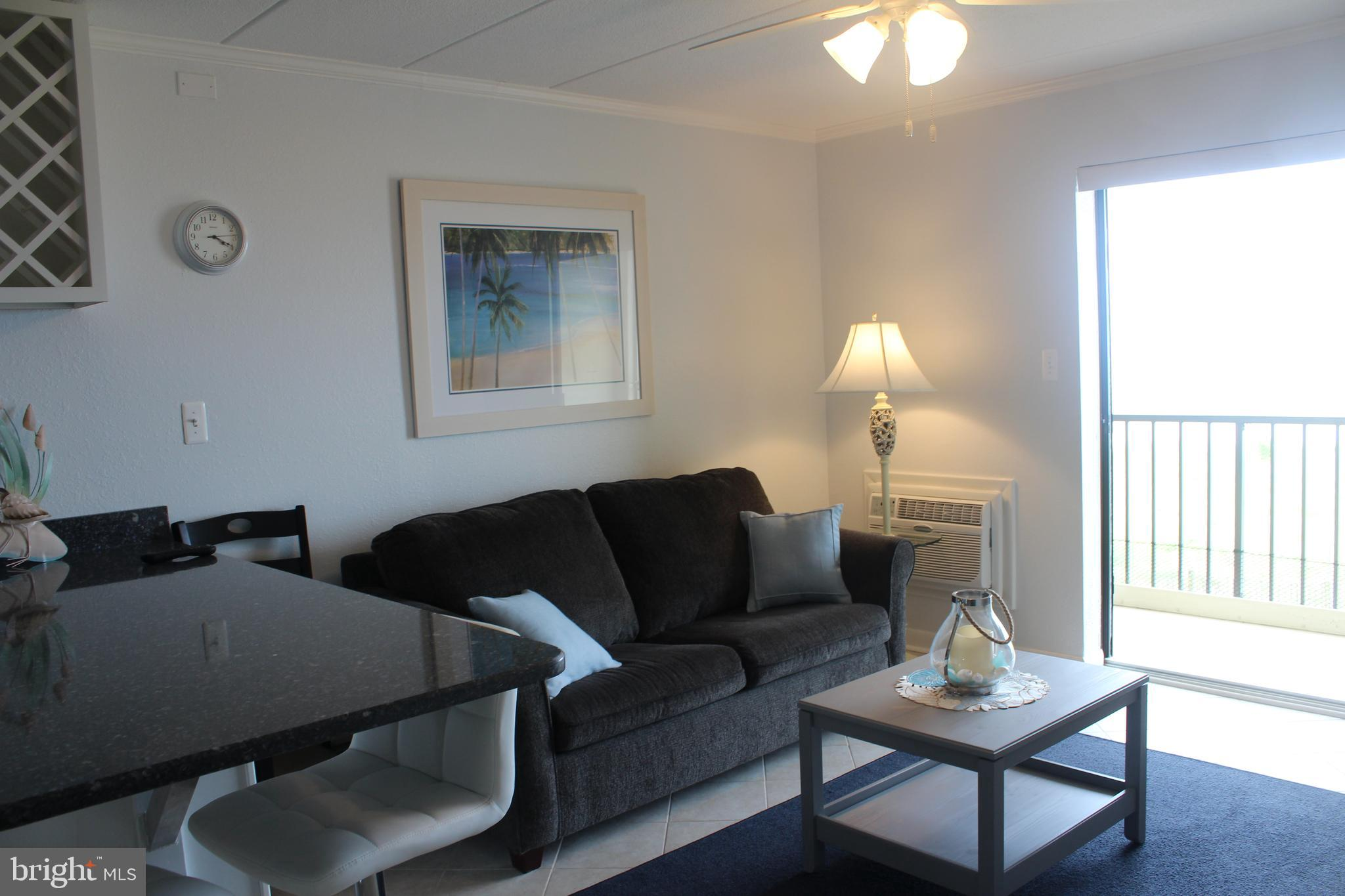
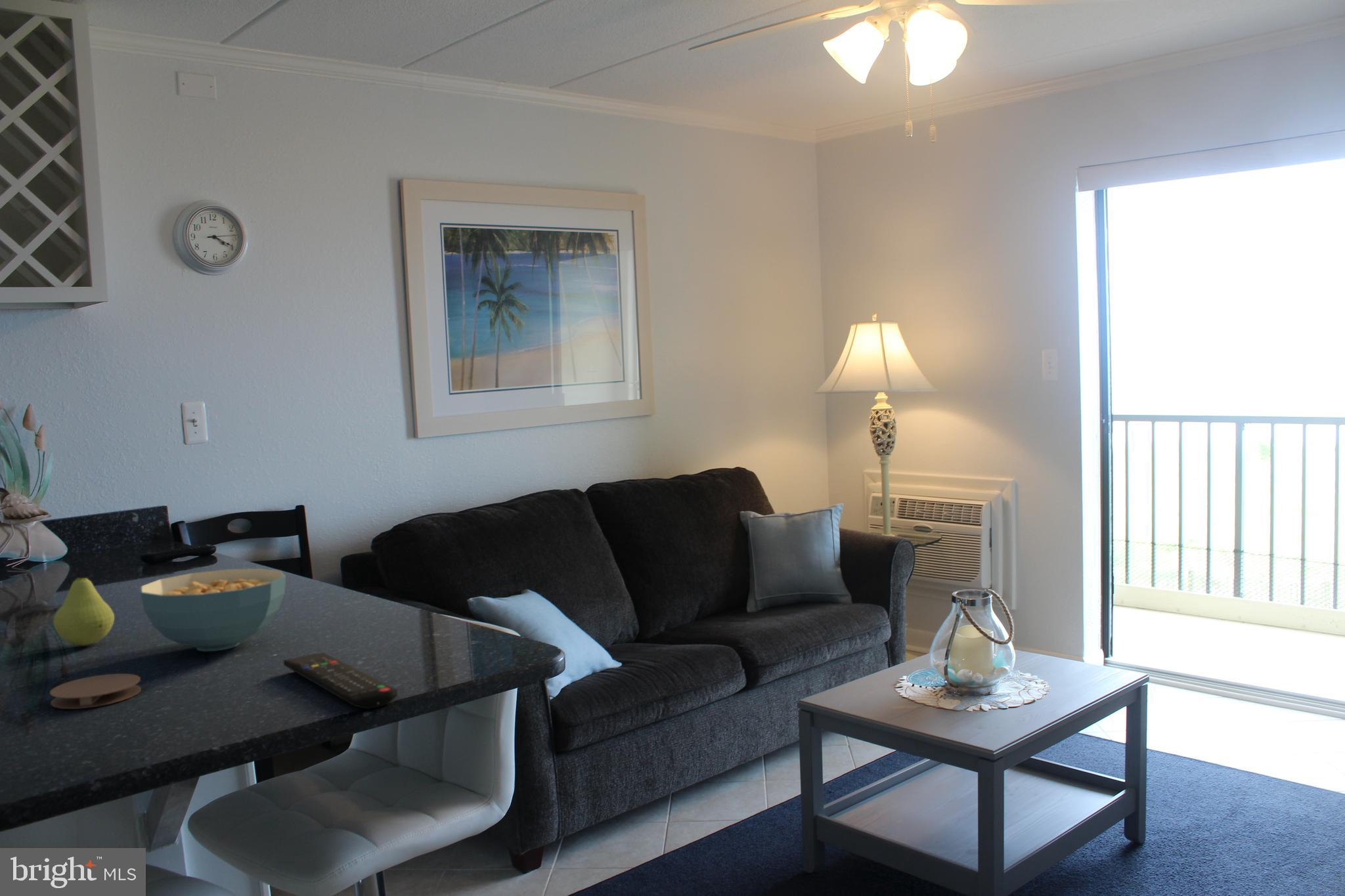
+ fruit [53,566,115,647]
+ remote control [283,652,398,710]
+ coaster [49,673,142,710]
+ cereal bowl [139,568,286,652]
